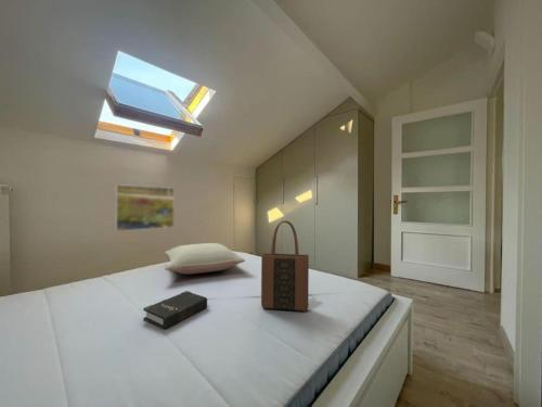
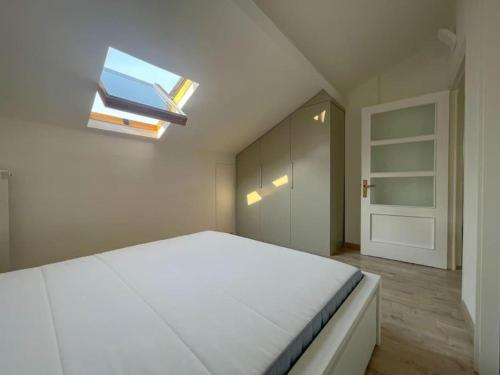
- hardback book [142,290,208,331]
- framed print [114,183,176,232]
- pillow [164,242,246,276]
- tote bag [260,219,310,313]
